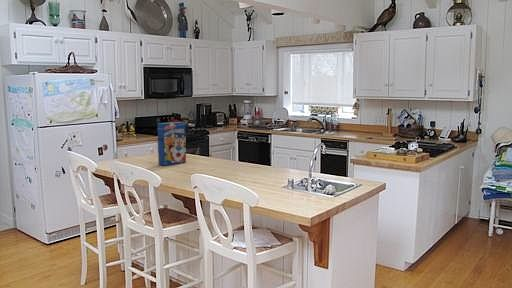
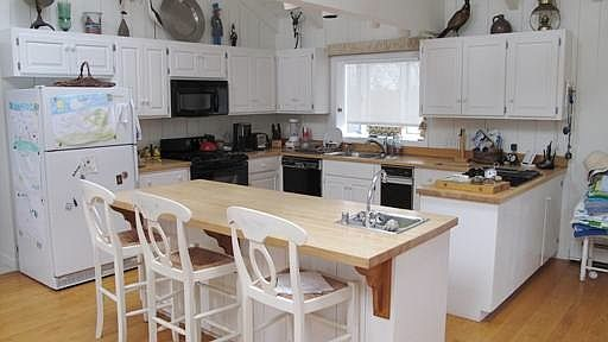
- cereal box [156,121,187,167]
